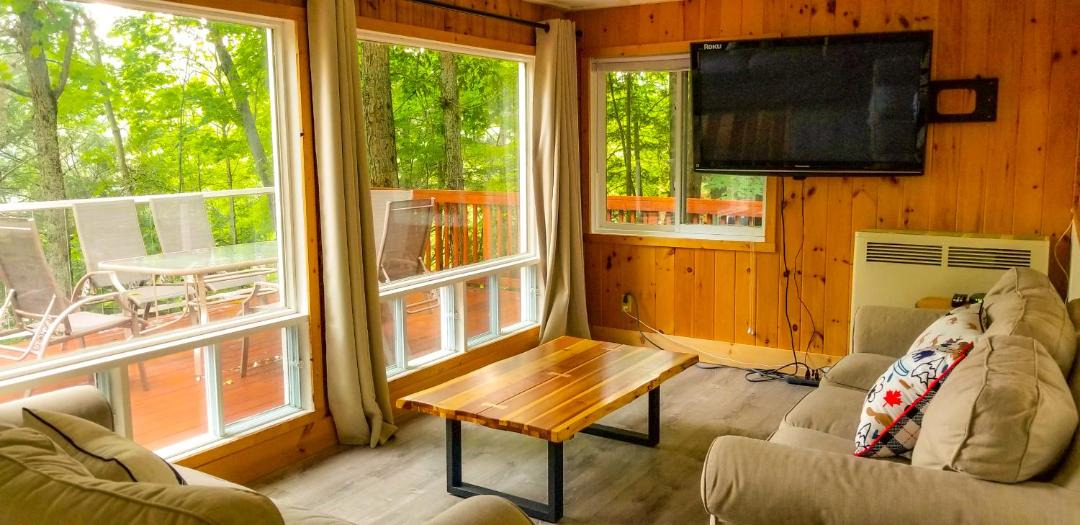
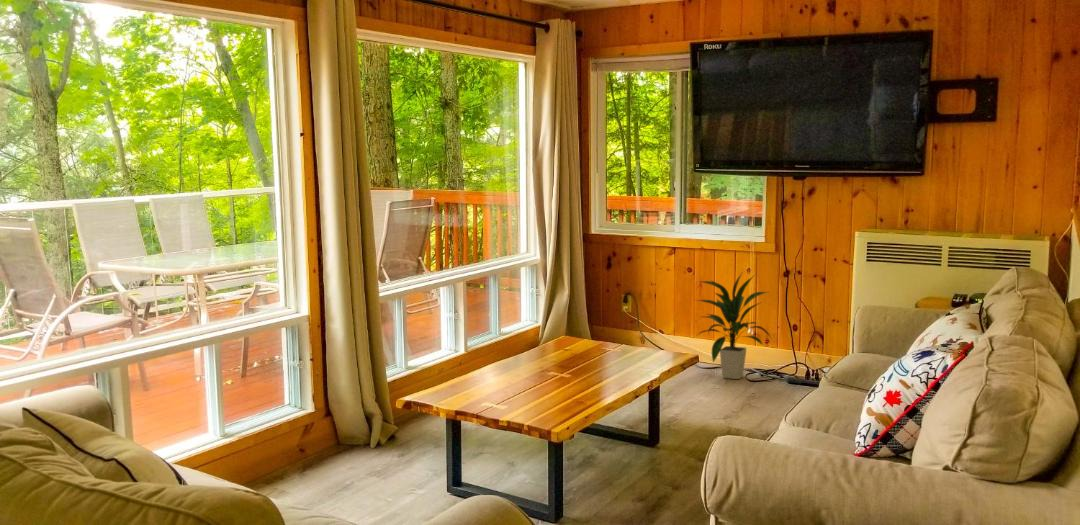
+ indoor plant [695,270,775,380]
